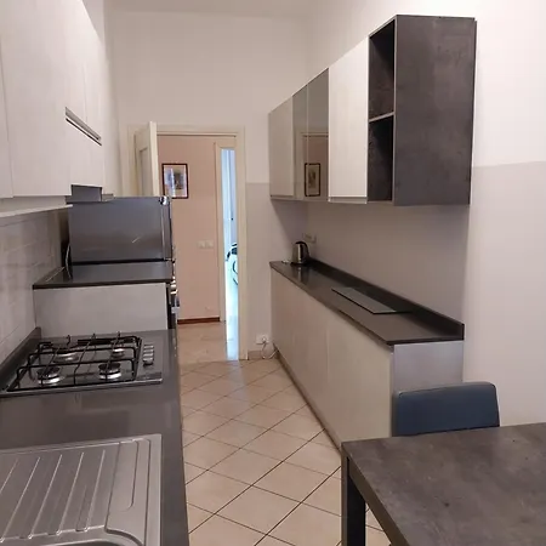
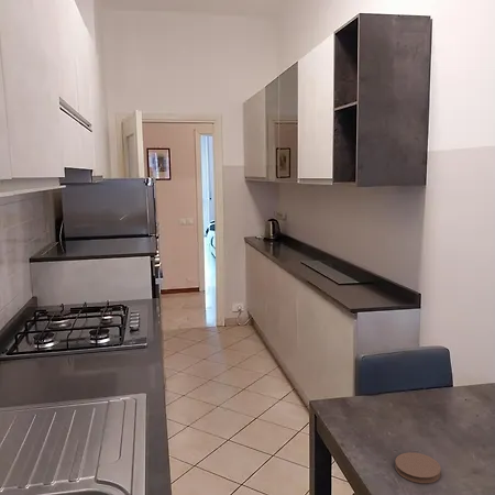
+ coaster [394,451,442,484]
